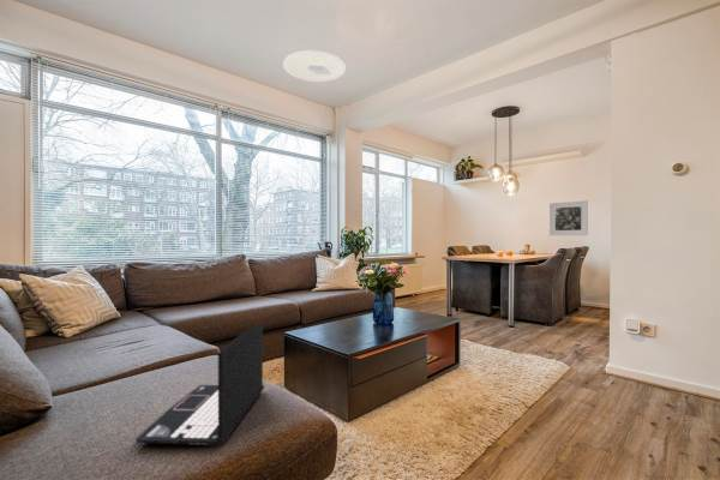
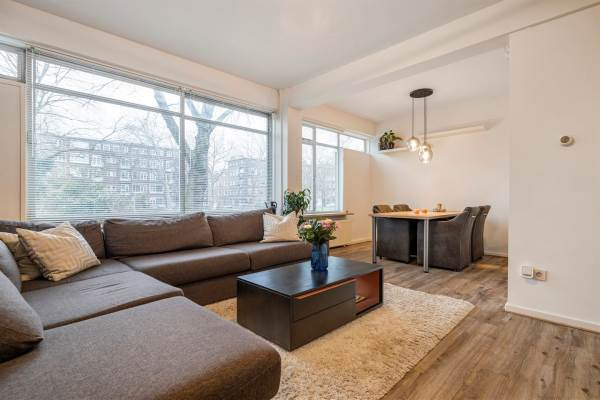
- ceiling light [282,49,347,83]
- laptop [134,320,265,446]
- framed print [548,199,589,236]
